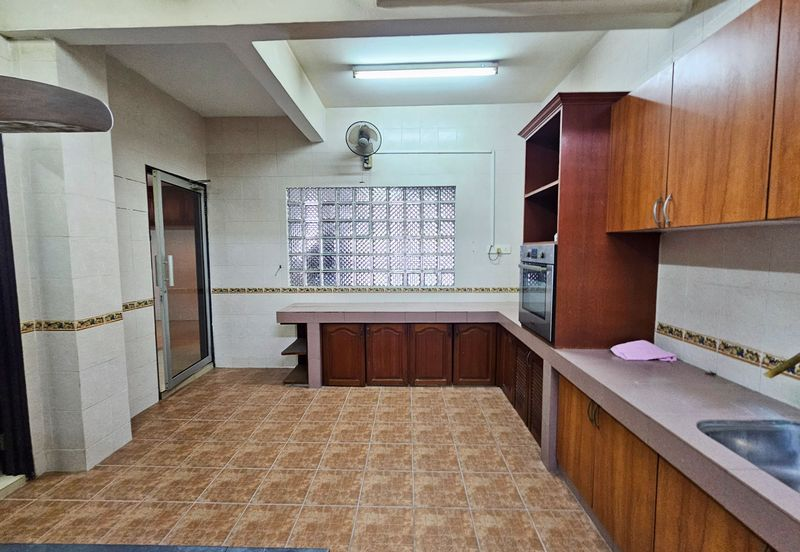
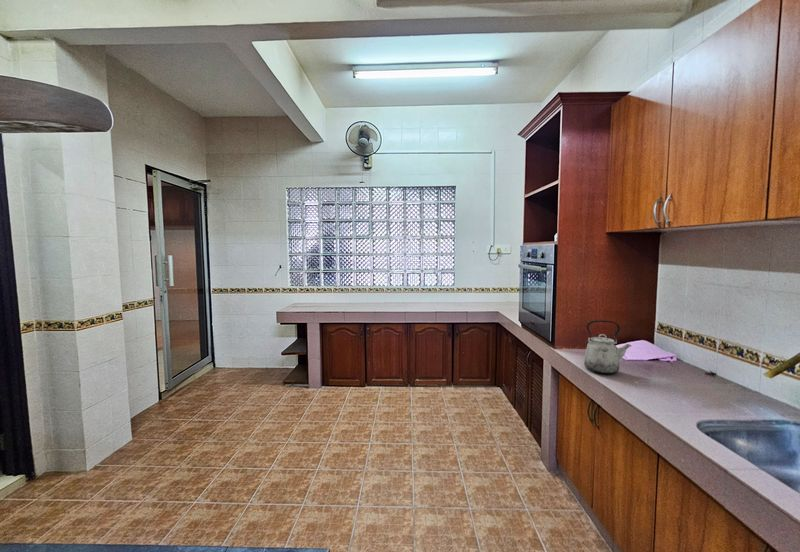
+ kettle [583,319,632,375]
